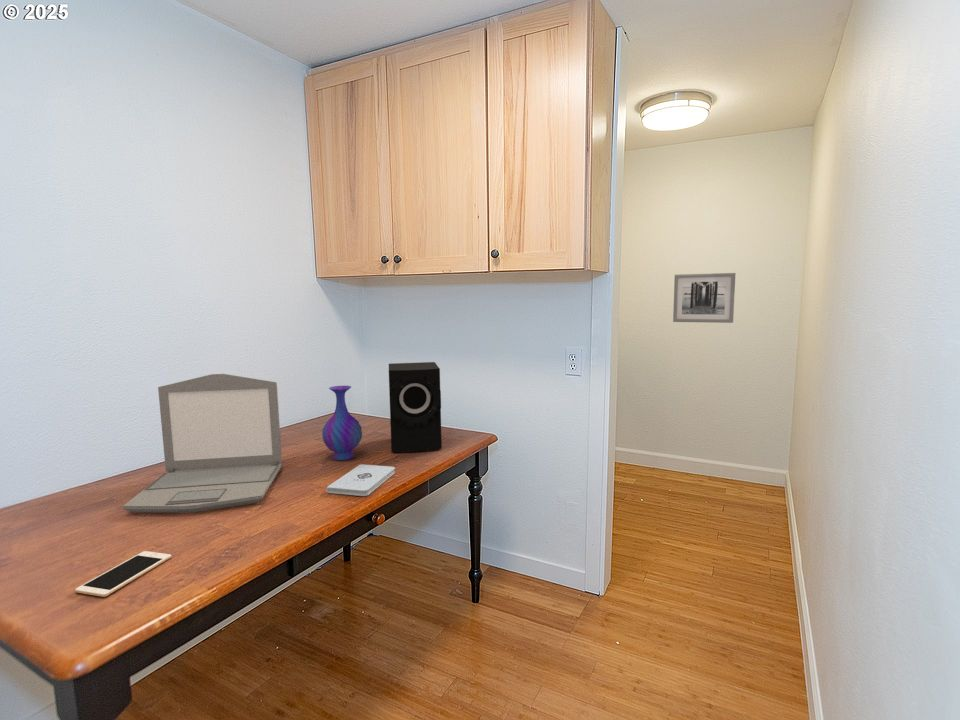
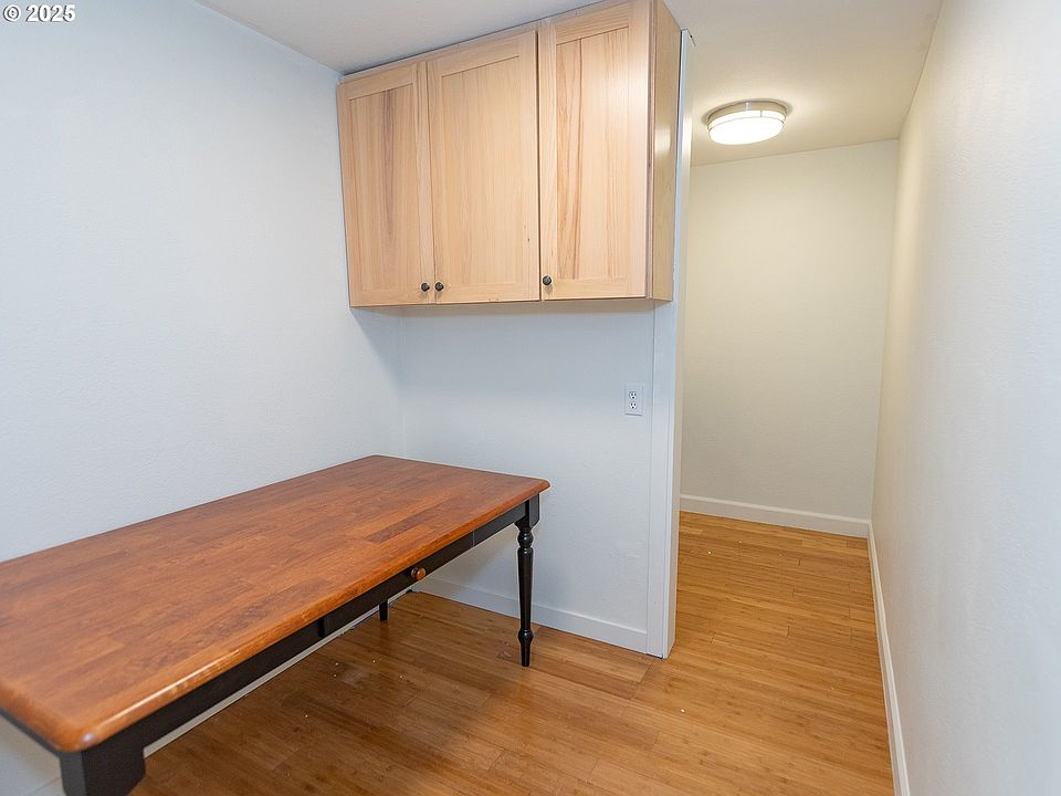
- speaker [388,361,443,453]
- wall art [672,272,736,324]
- vase [321,385,363,461]
- notepad [326,463,396,497]
- laptop [122,373,284,514]
- cell phone [74,550,172,598]
